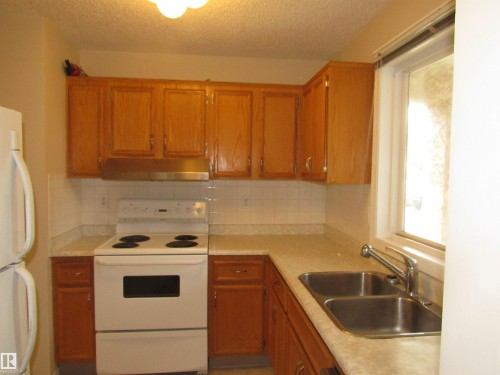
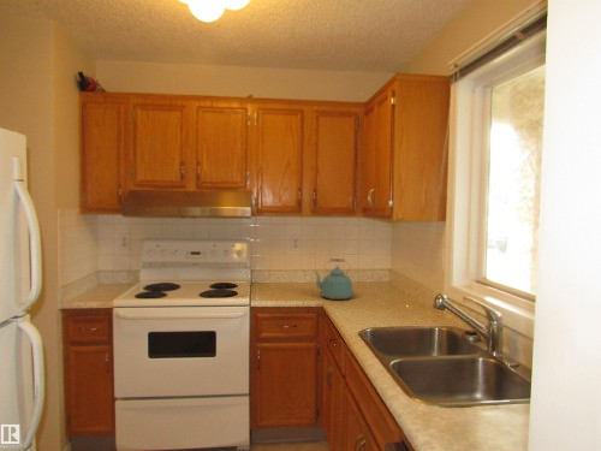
+ kettle [314,257,355,301]
